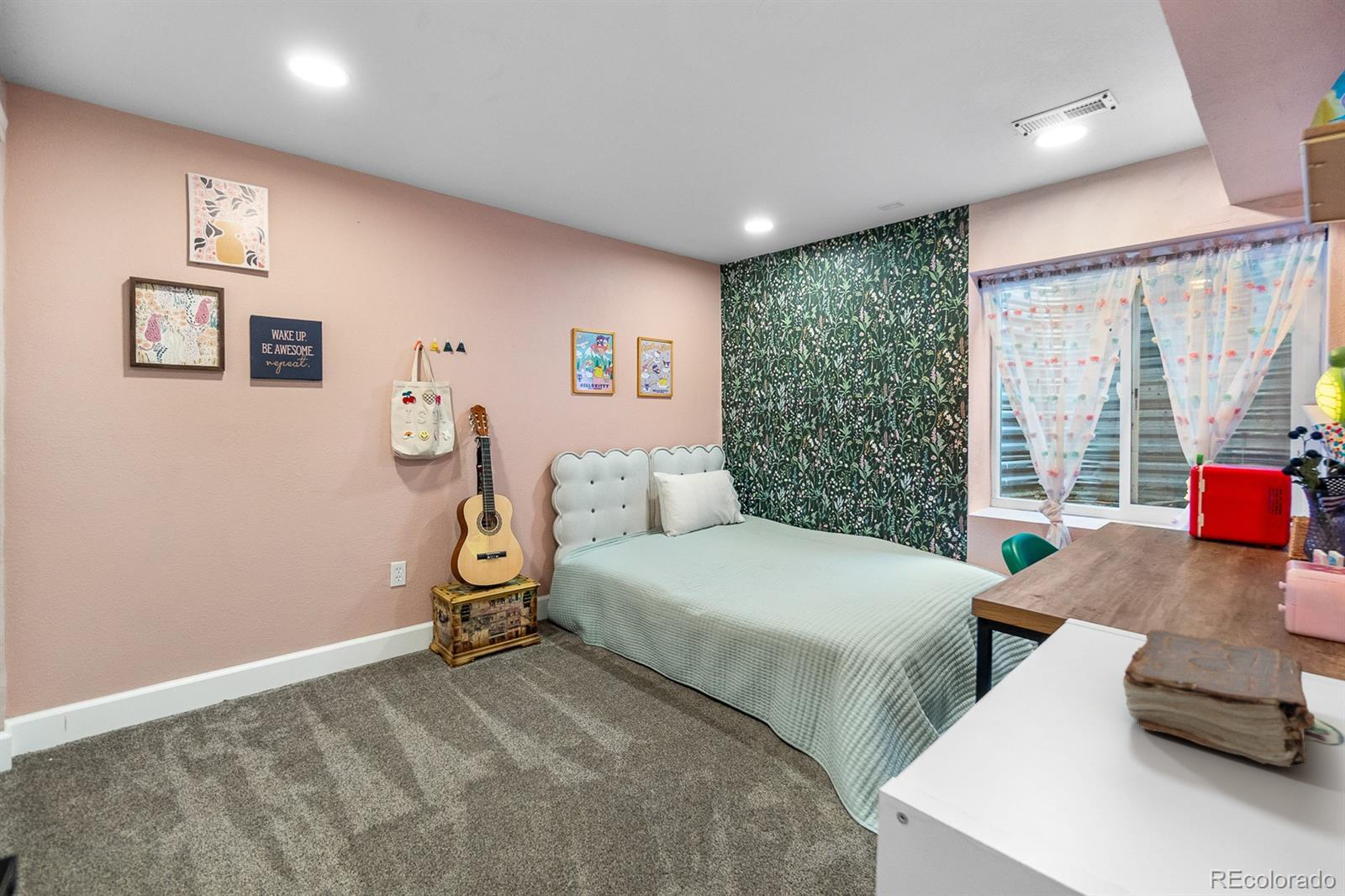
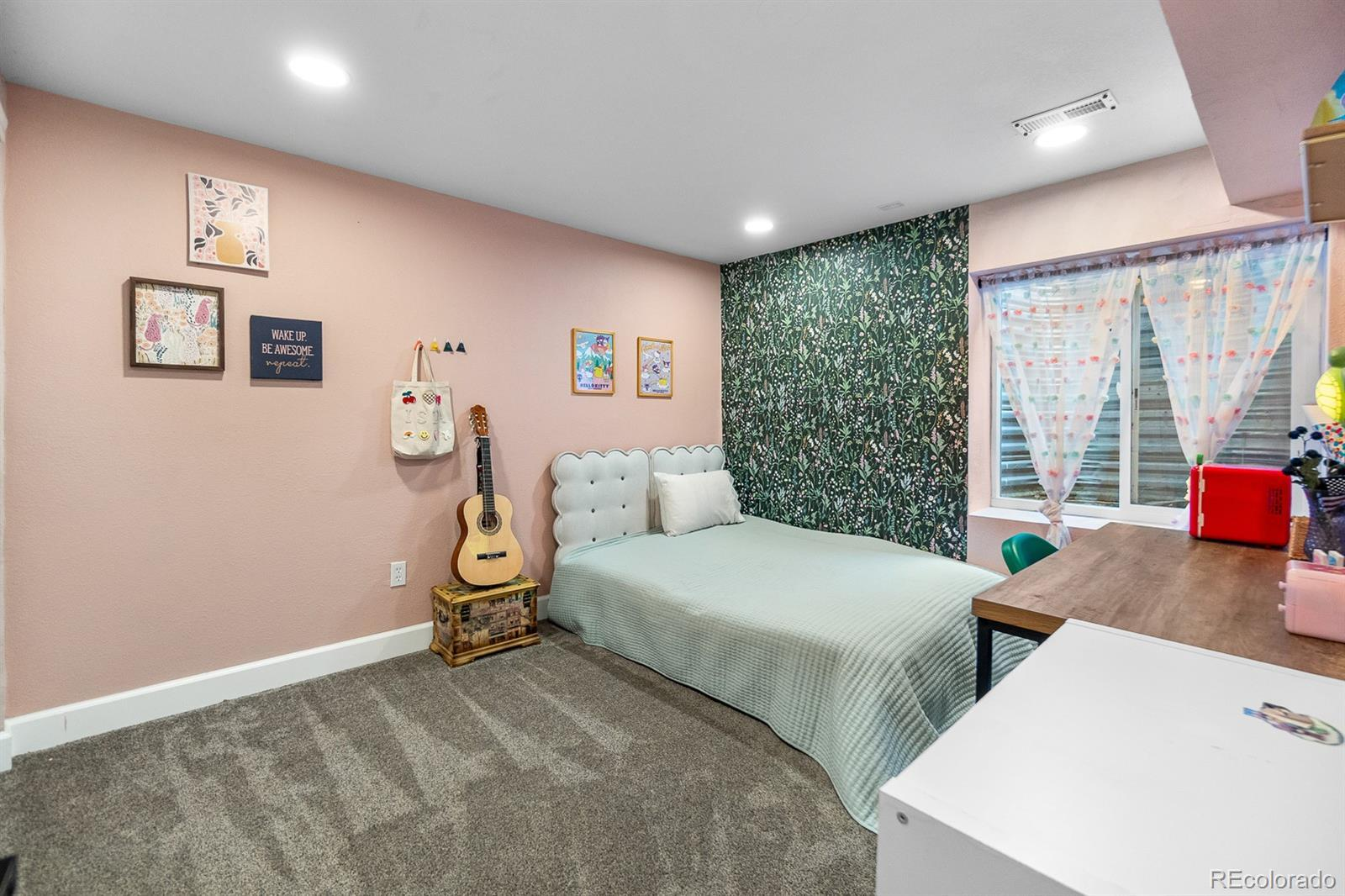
- book [1122,629,1315,768]
